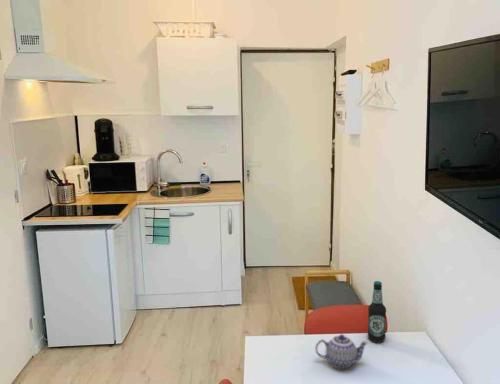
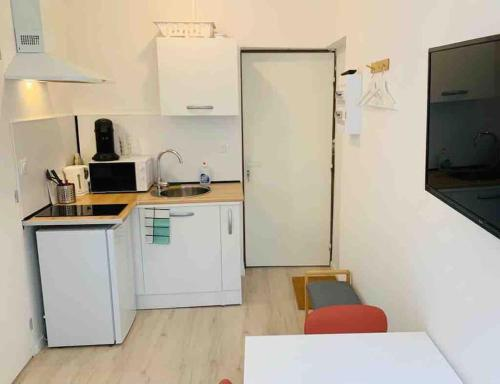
- teapot [314,333,369,370]
- bottle [367,280,387,343]
